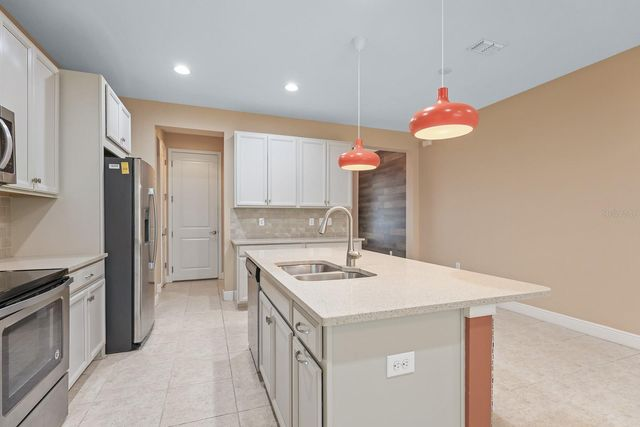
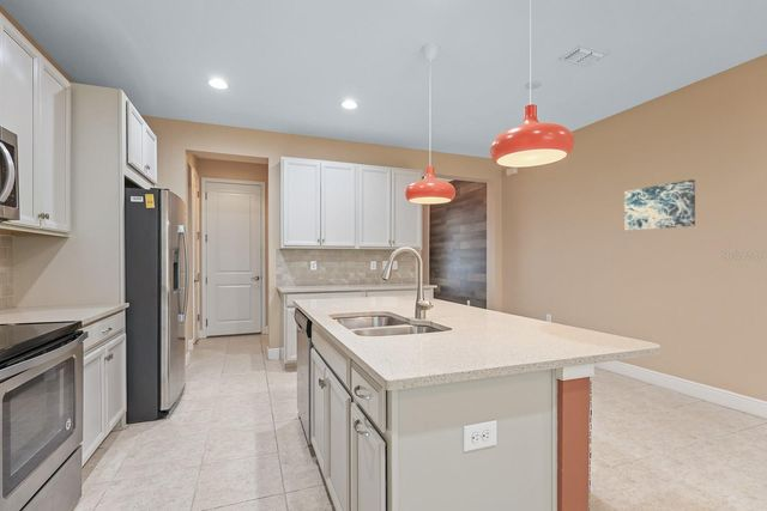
+ wall art [623,178,696,232]
